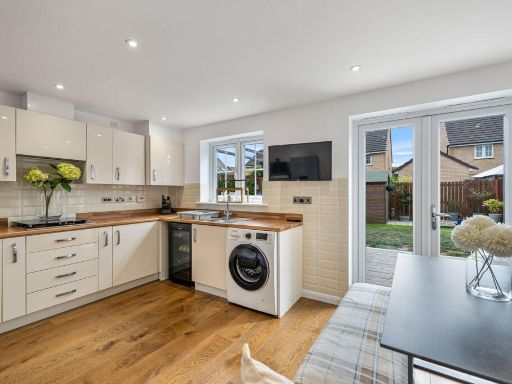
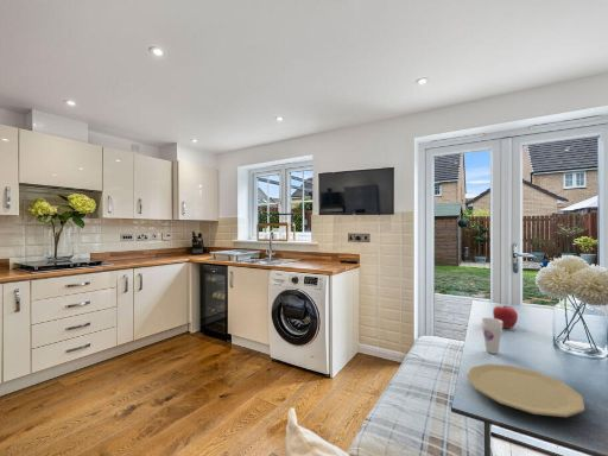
+ apple [492,304,519,329]
+ plate [466,362,585,418]
+ cup [481,317,504,355]
